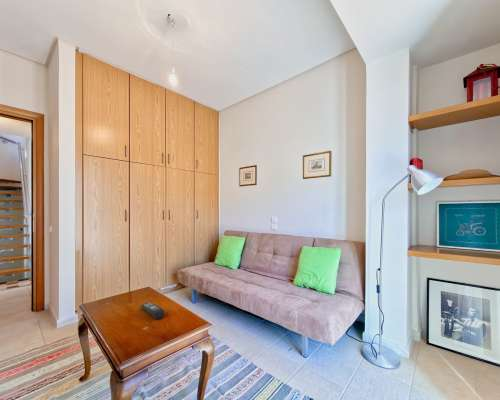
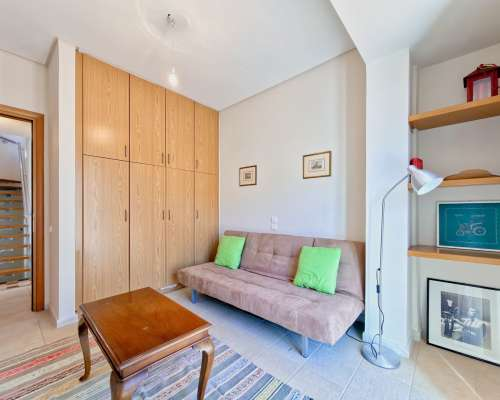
- remote control [140,301,165,320]
